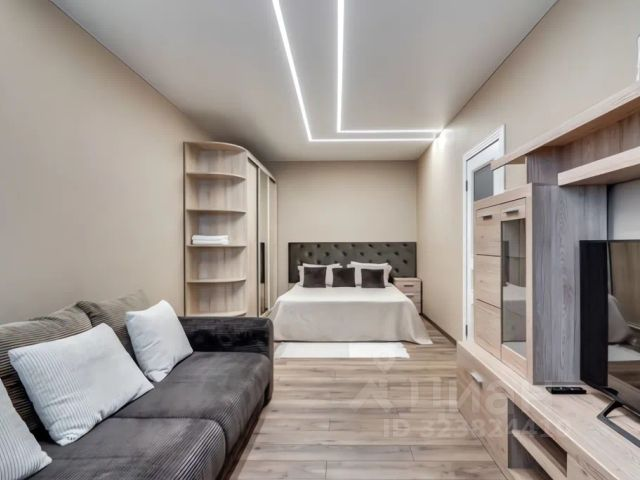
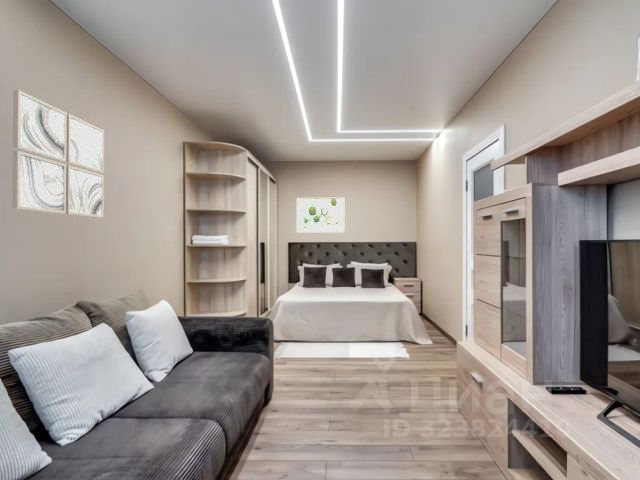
+ wall art [295,197,345,234]
+ wall art [11,89,105,219]
